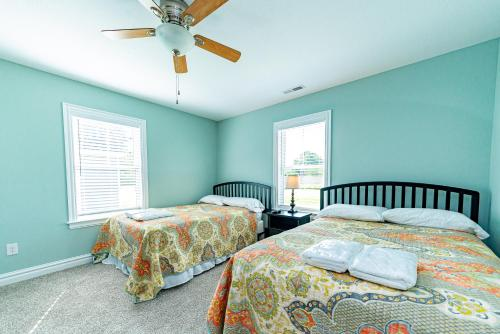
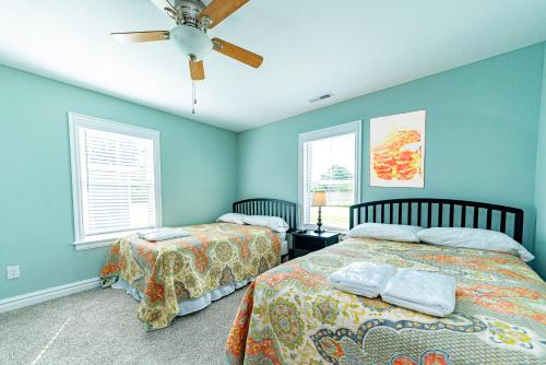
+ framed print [368,108,428,189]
